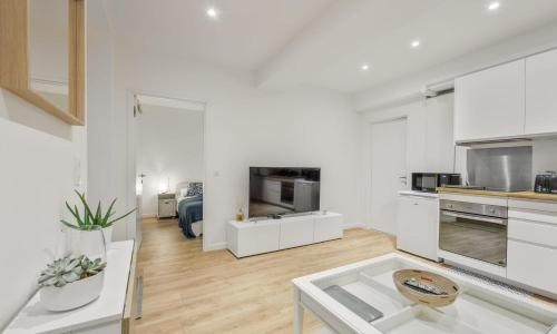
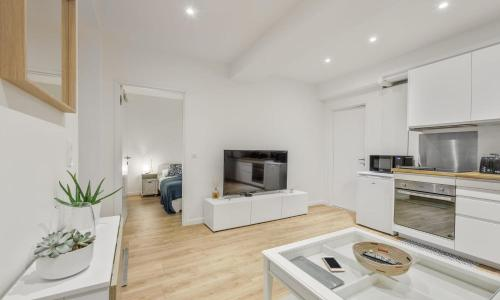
+ cell phone [321,255,346,273]
